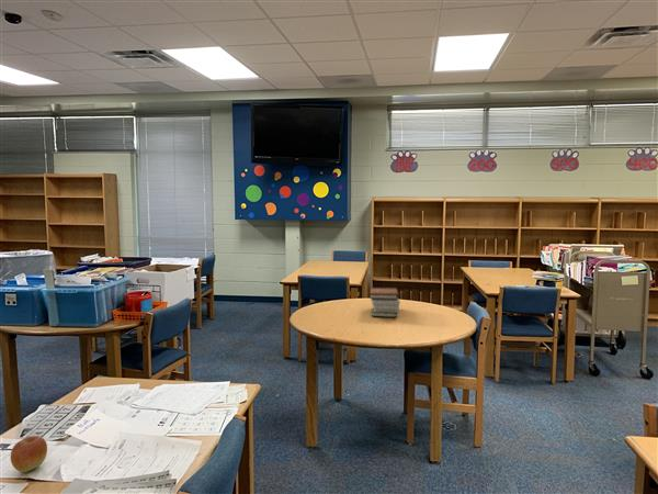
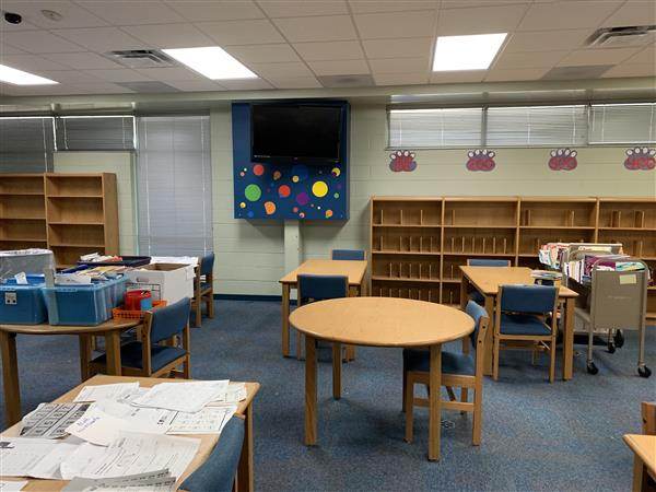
- book stack [368,287,401,318]
- apple [10,435,48,473]
